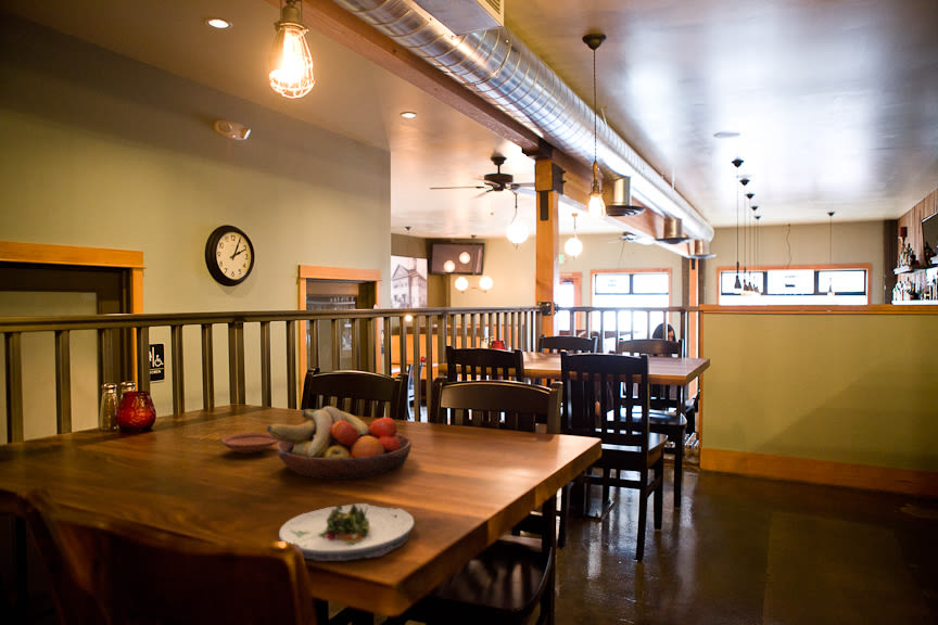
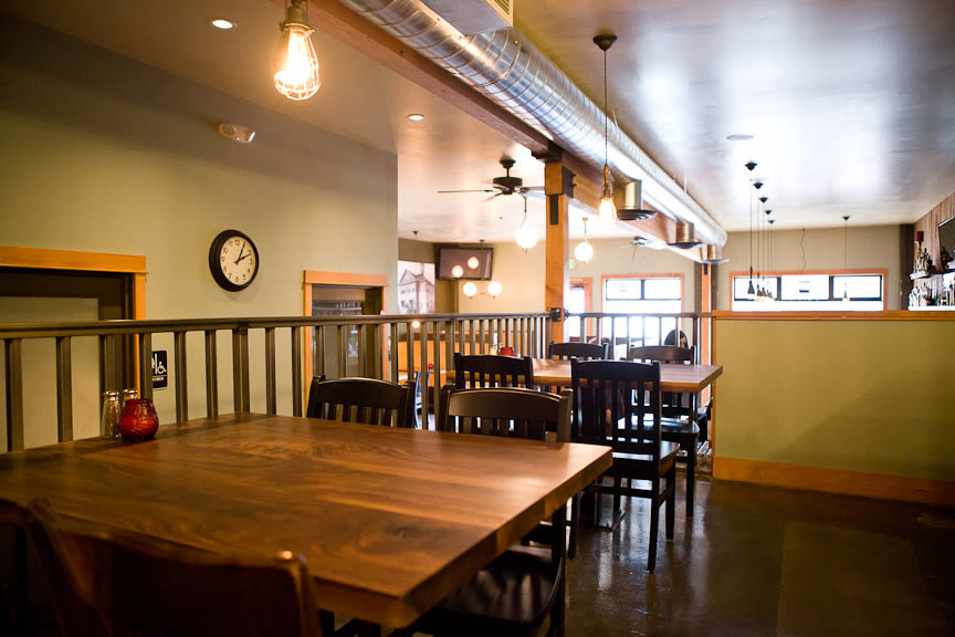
- fruit bowl [266,405,413,481]
- salad plate [278,502,416,562]
- plate [220,432,280,455]
